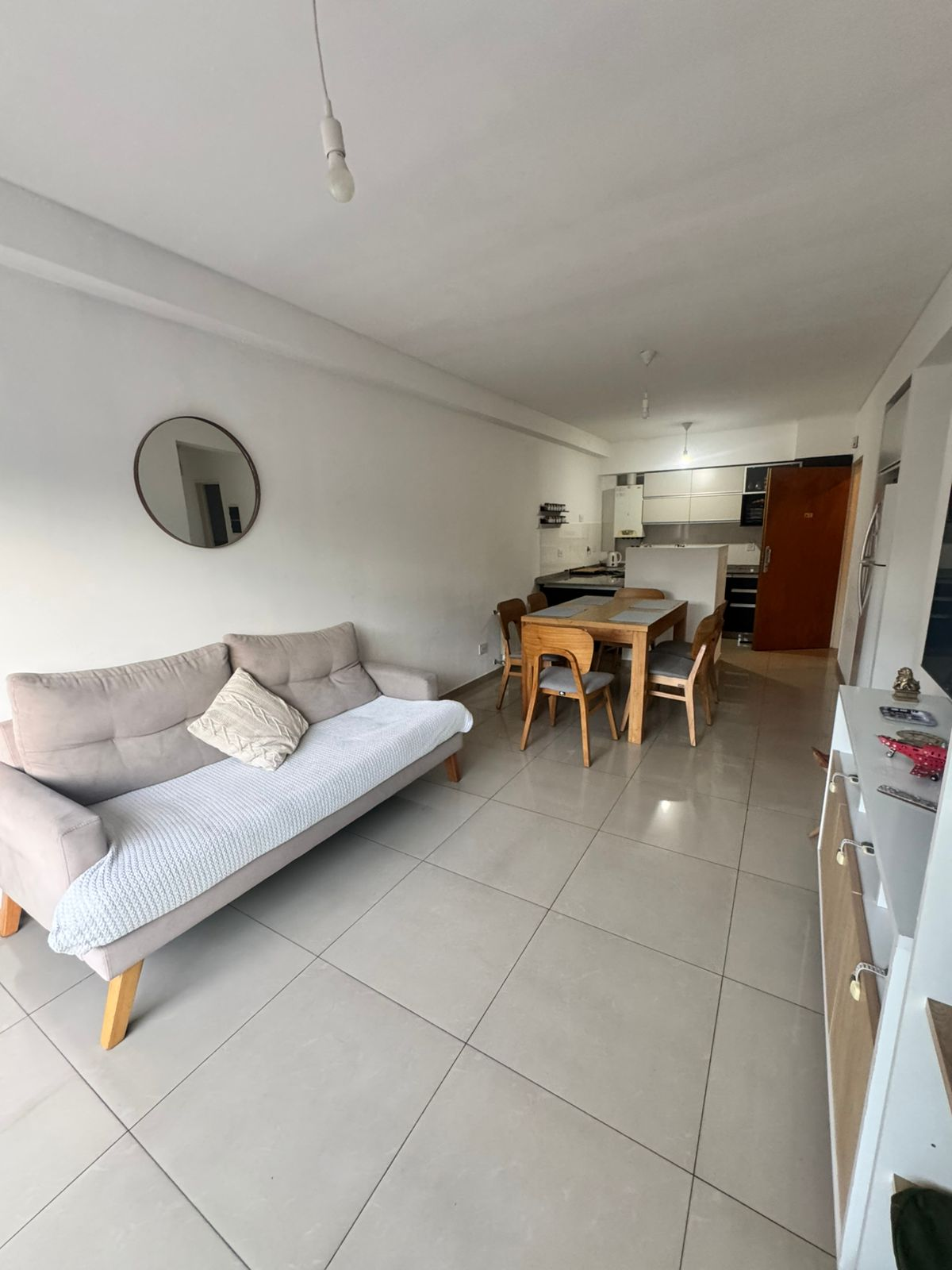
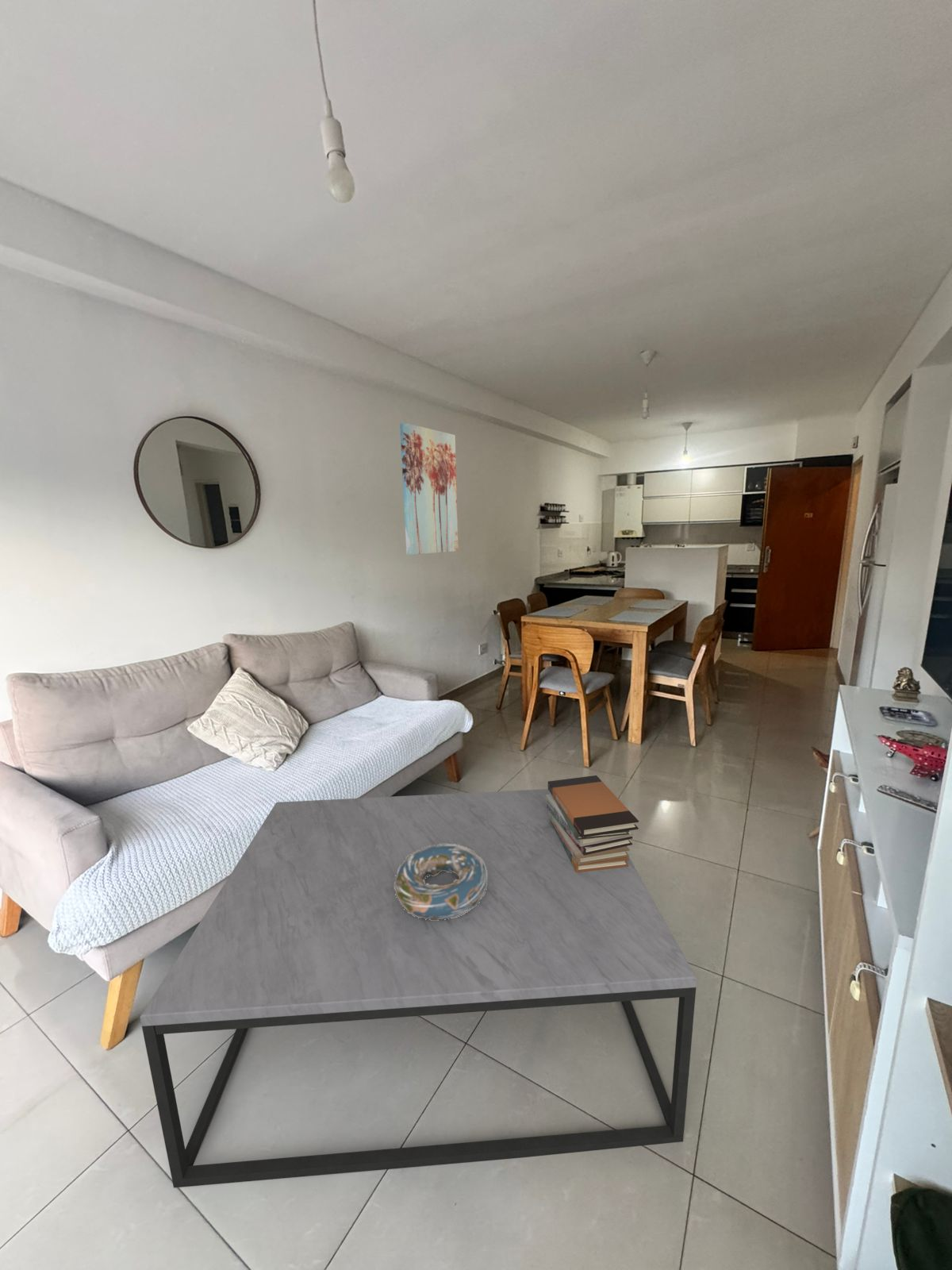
+ decorative bowl [394,844,487,921]
+ coffee table [140,788,697,1188]
+ book stack [546,775,639,872]
+ wall art [399,421,459,556]
